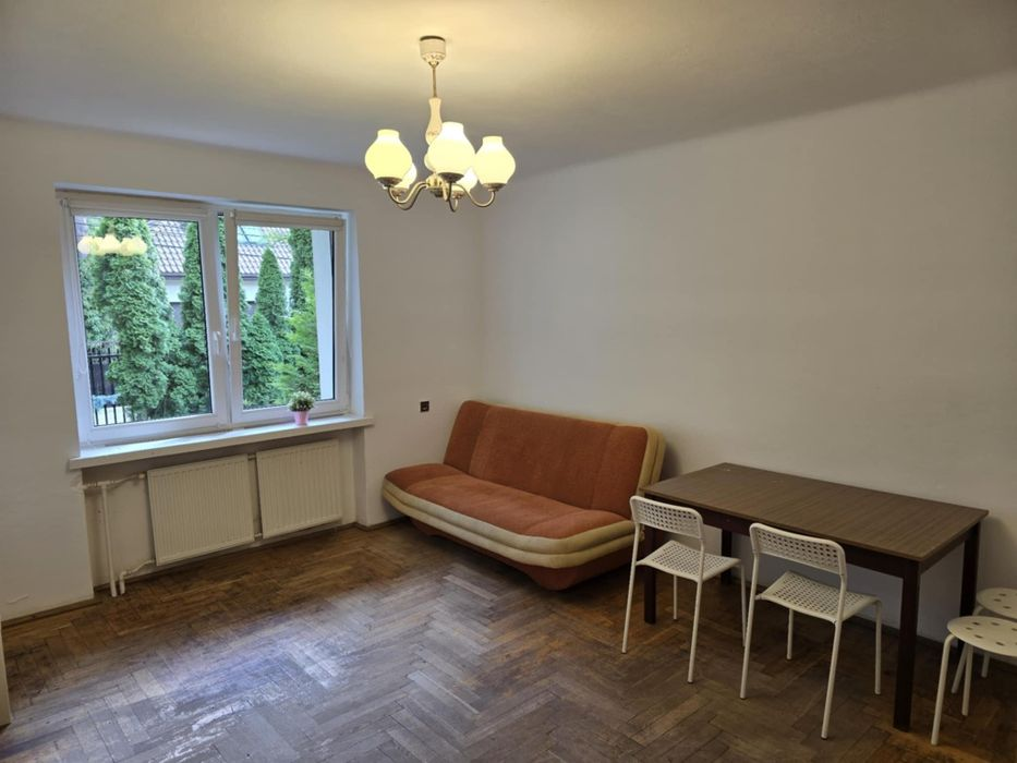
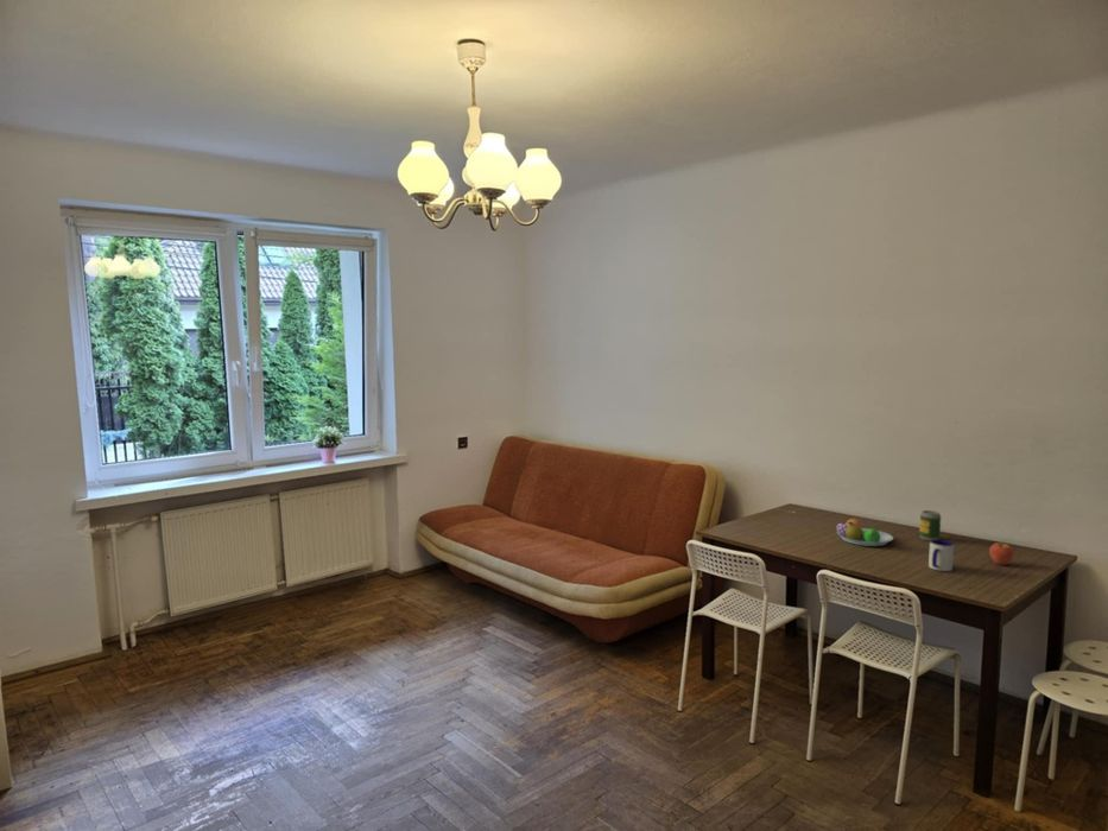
+ fruit [988,539,1014,566]
+ fruit bowl [835,516,894,547]
+ soda can [918,509,942,541]
+ mug [927,539,955,572]
